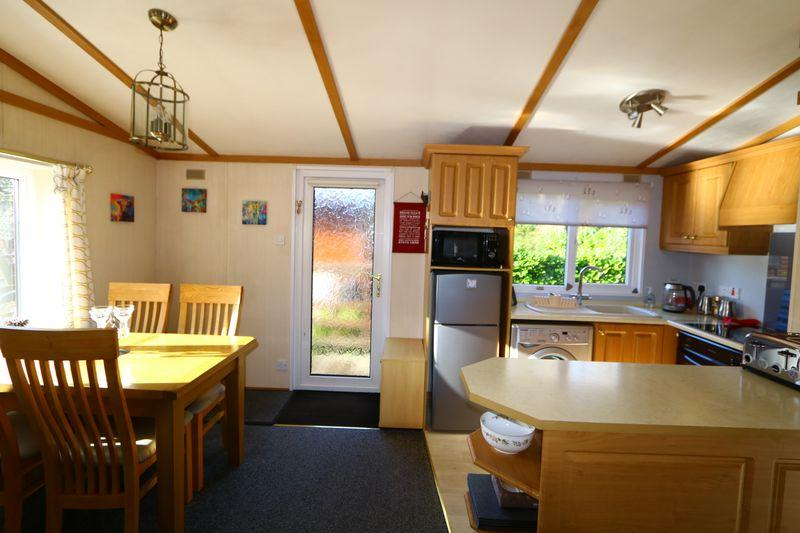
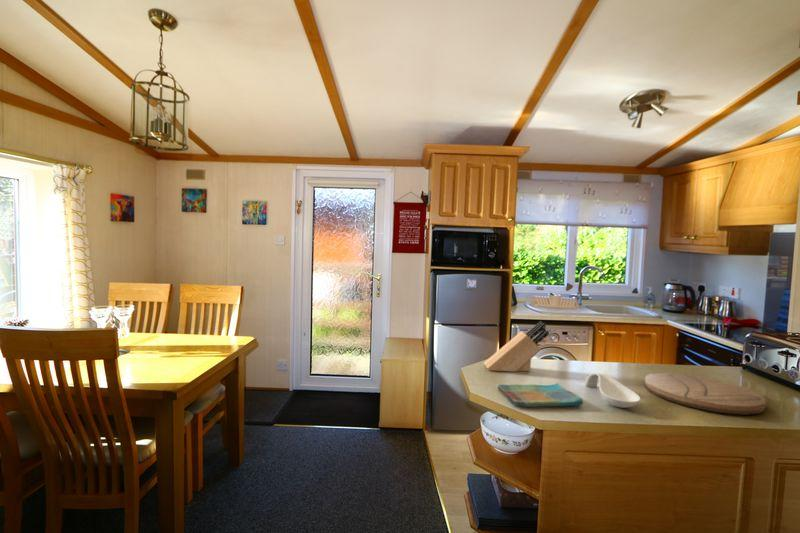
+ knife block [483,320,550,373]
+ spoon rest [584,371,642,409]
+ cutting board [643,372,767,416]
+ dish towel [497,382,584,408]
